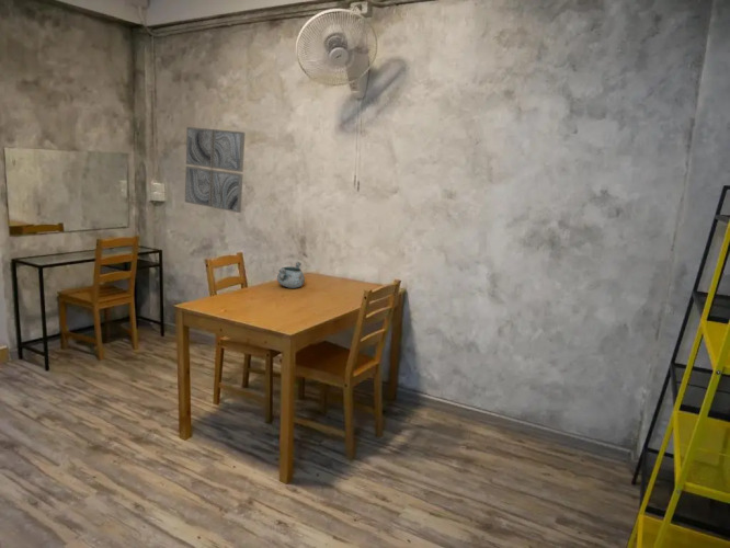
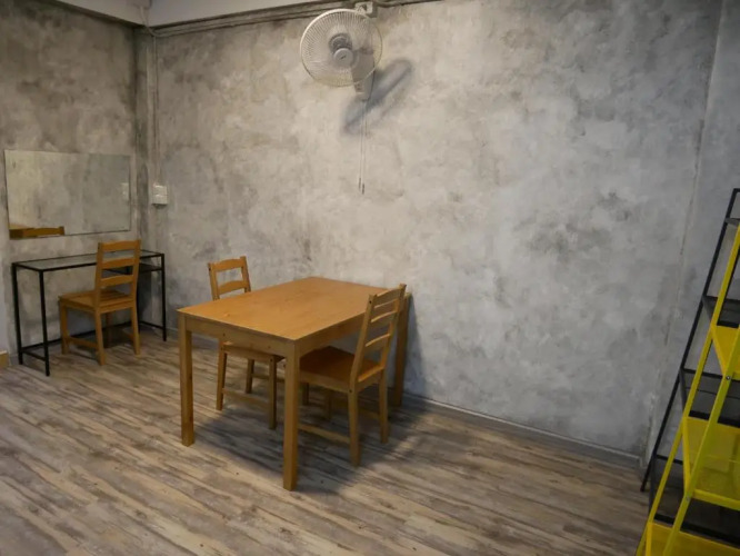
- wall art [184,126,246,214]
- decorative bowl [276,261,306,289]
